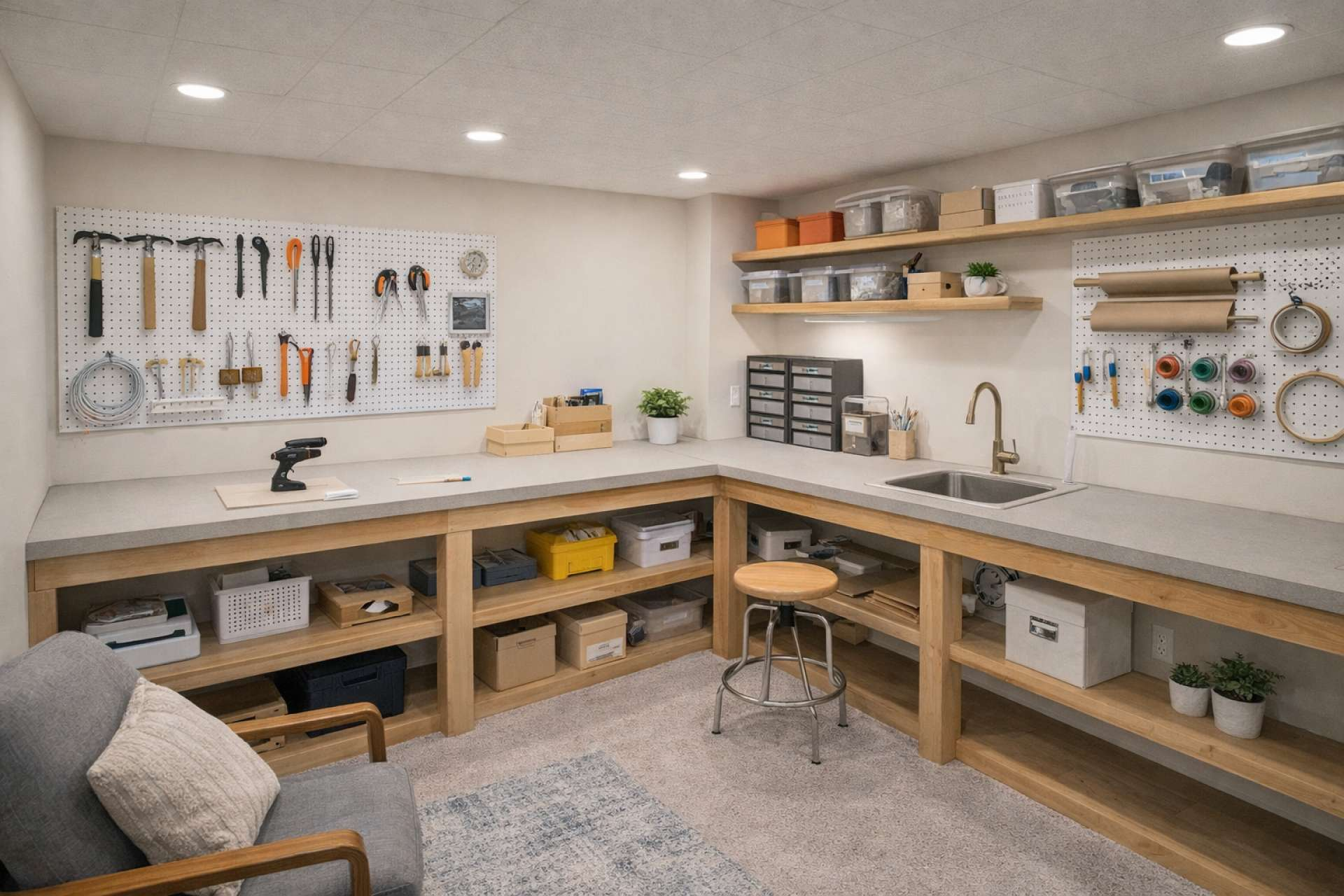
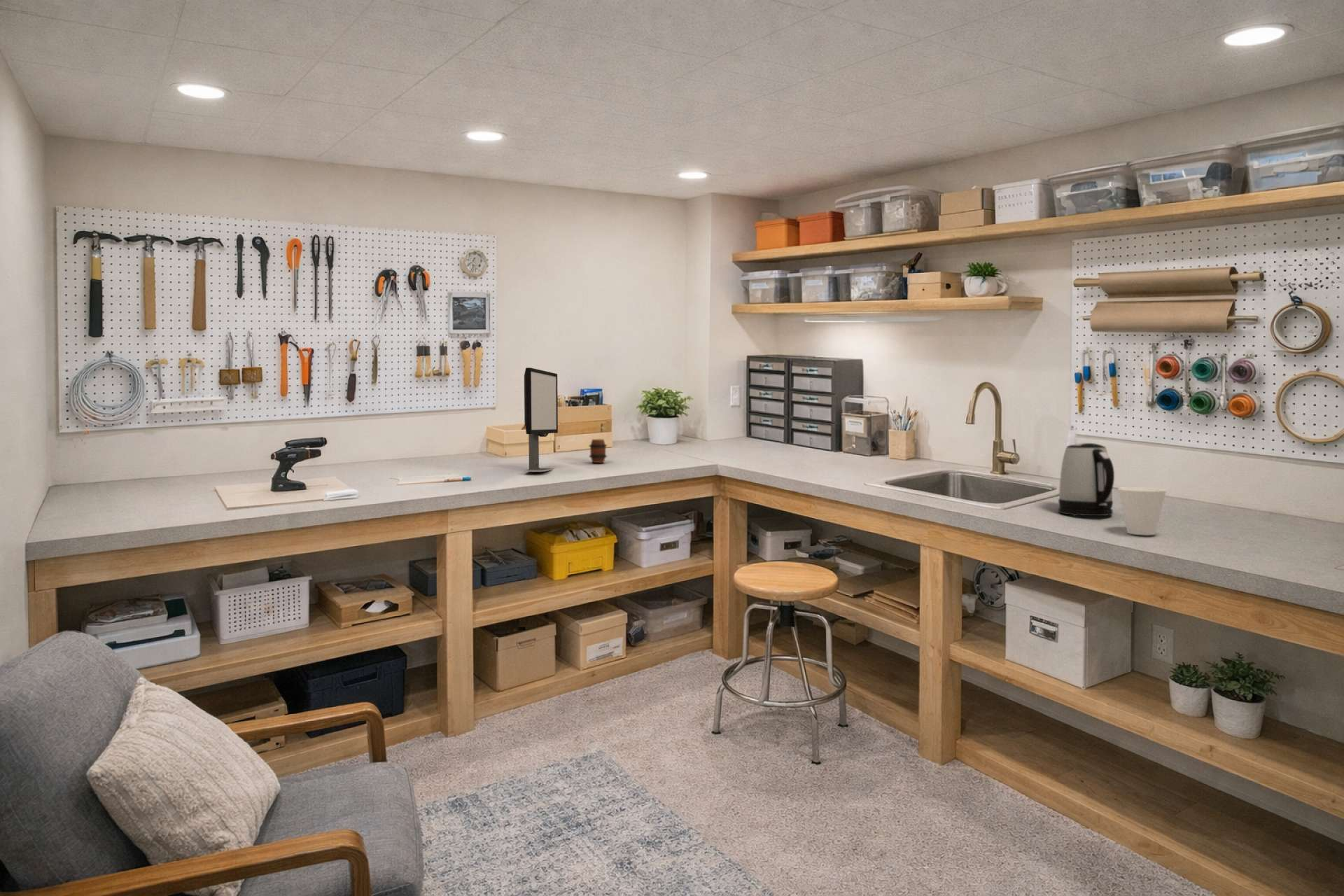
+ cup [1117,486,1167,535]
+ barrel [589,439,608,463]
+ computer monitor [523,367,559,472]
+ kettle [1058,442,1115,517]
